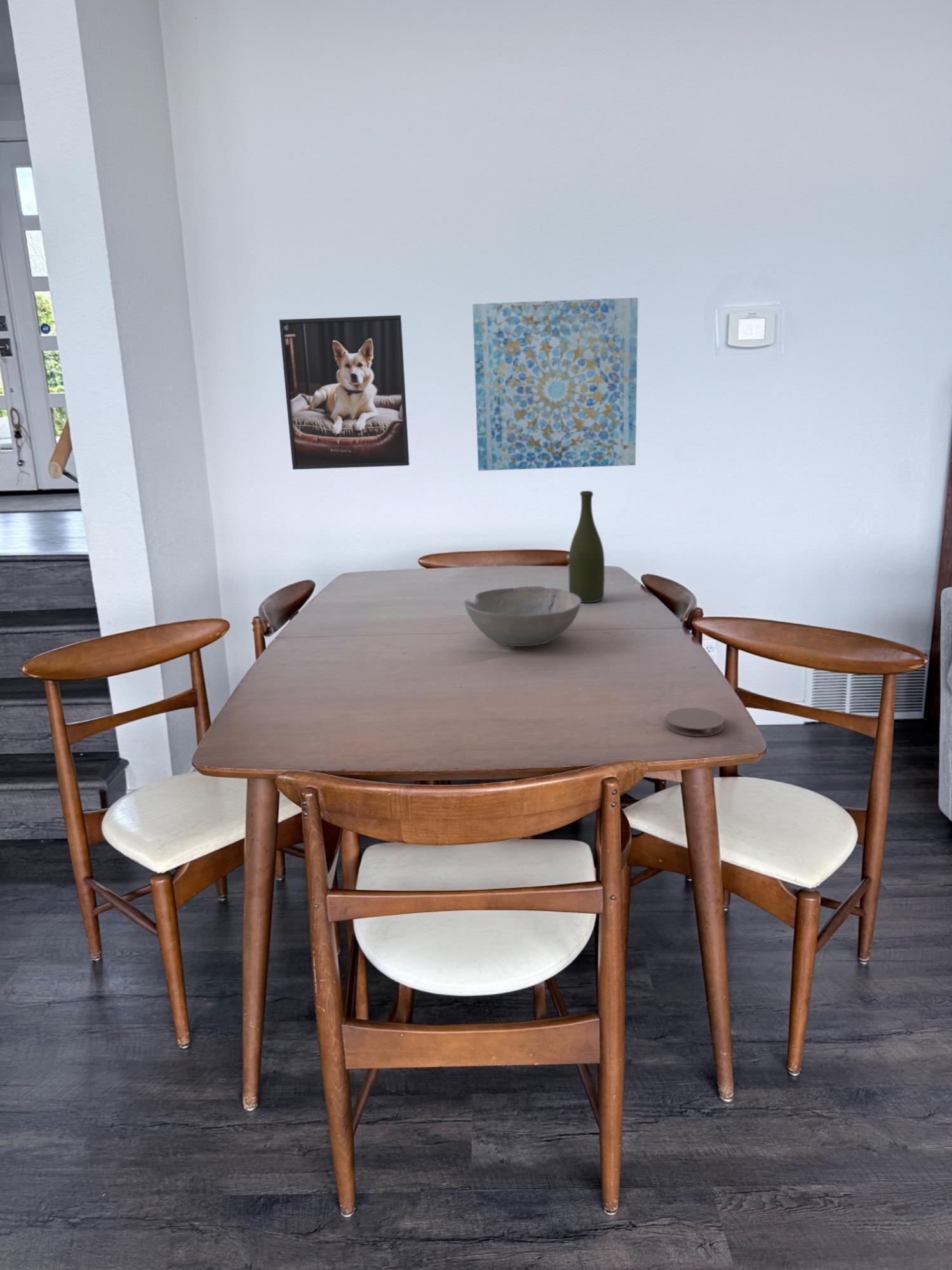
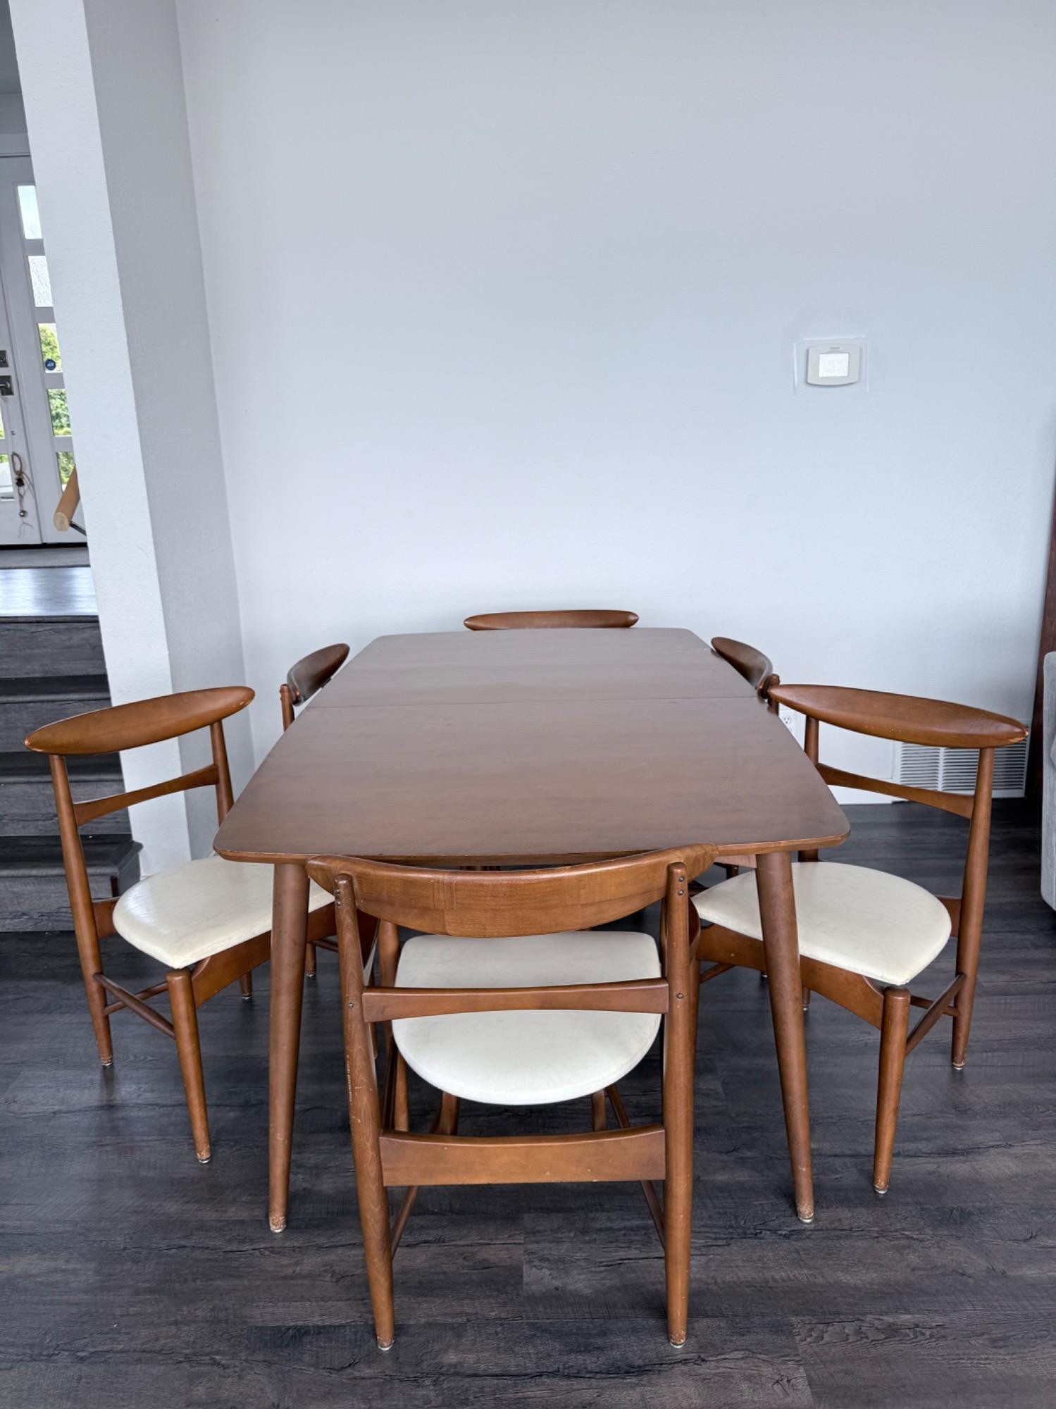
- wall art [472,297,639,471]
- bottle [568,490,605,603]
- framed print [279,314,410,470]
- bowl [464,585,582,647]
- coaster [665,707,725,737]
